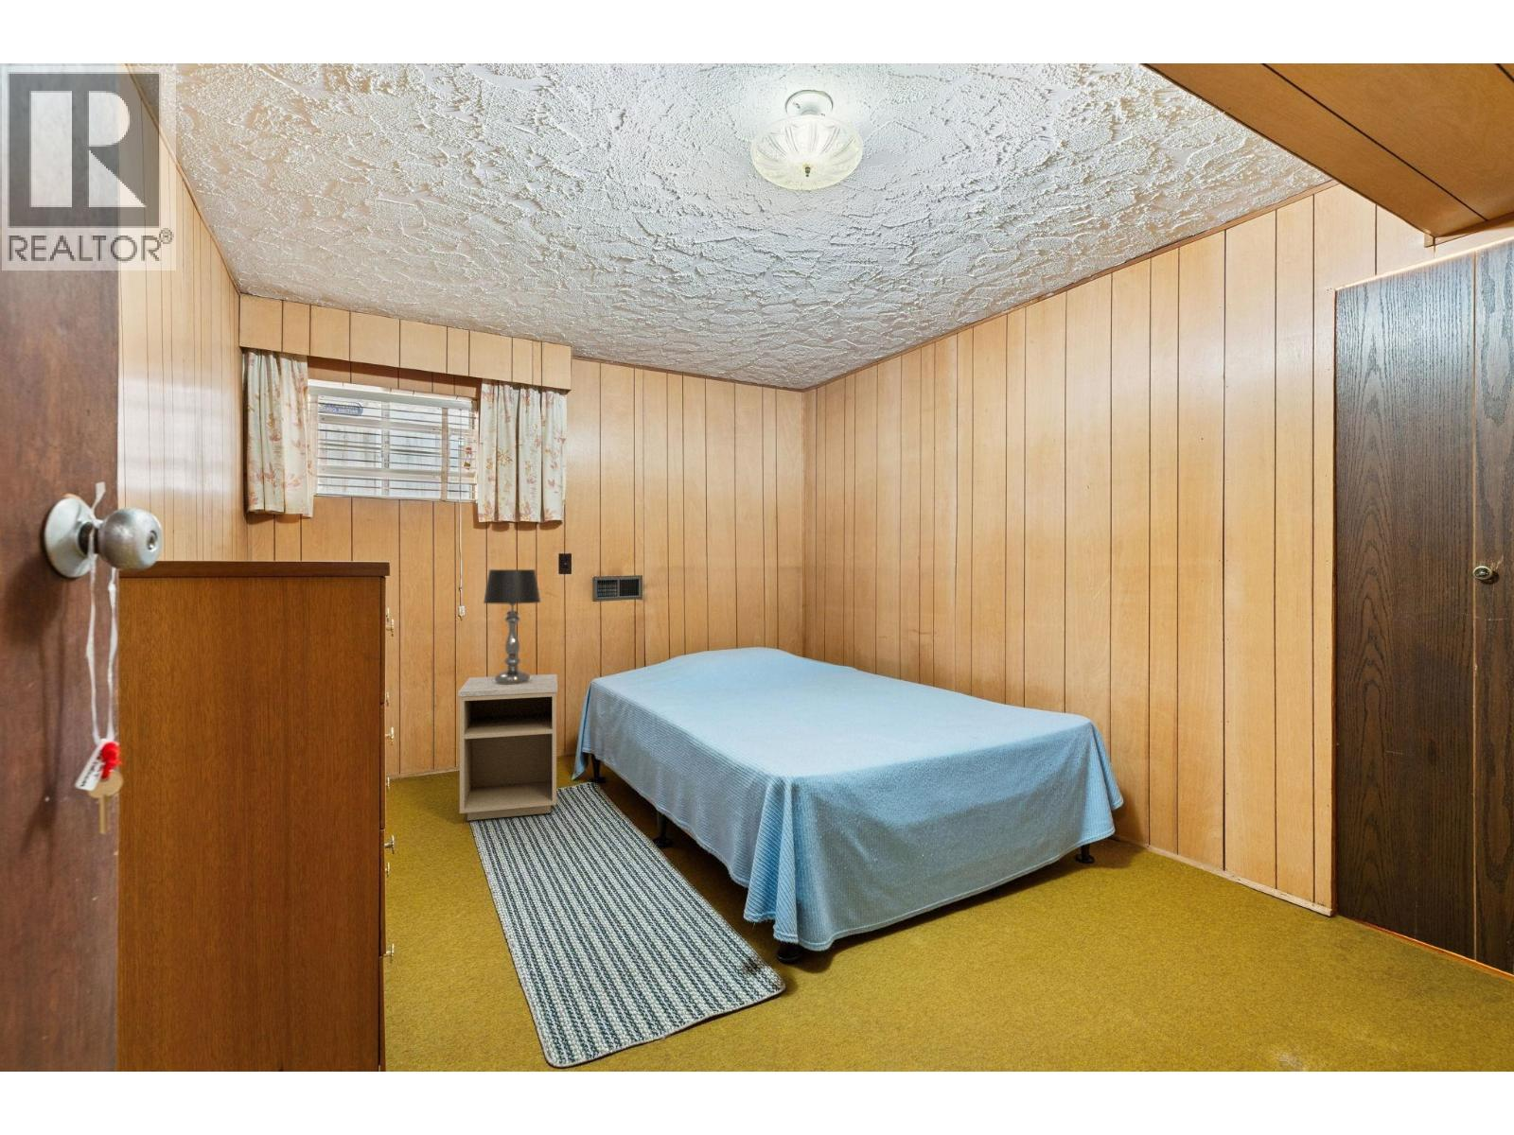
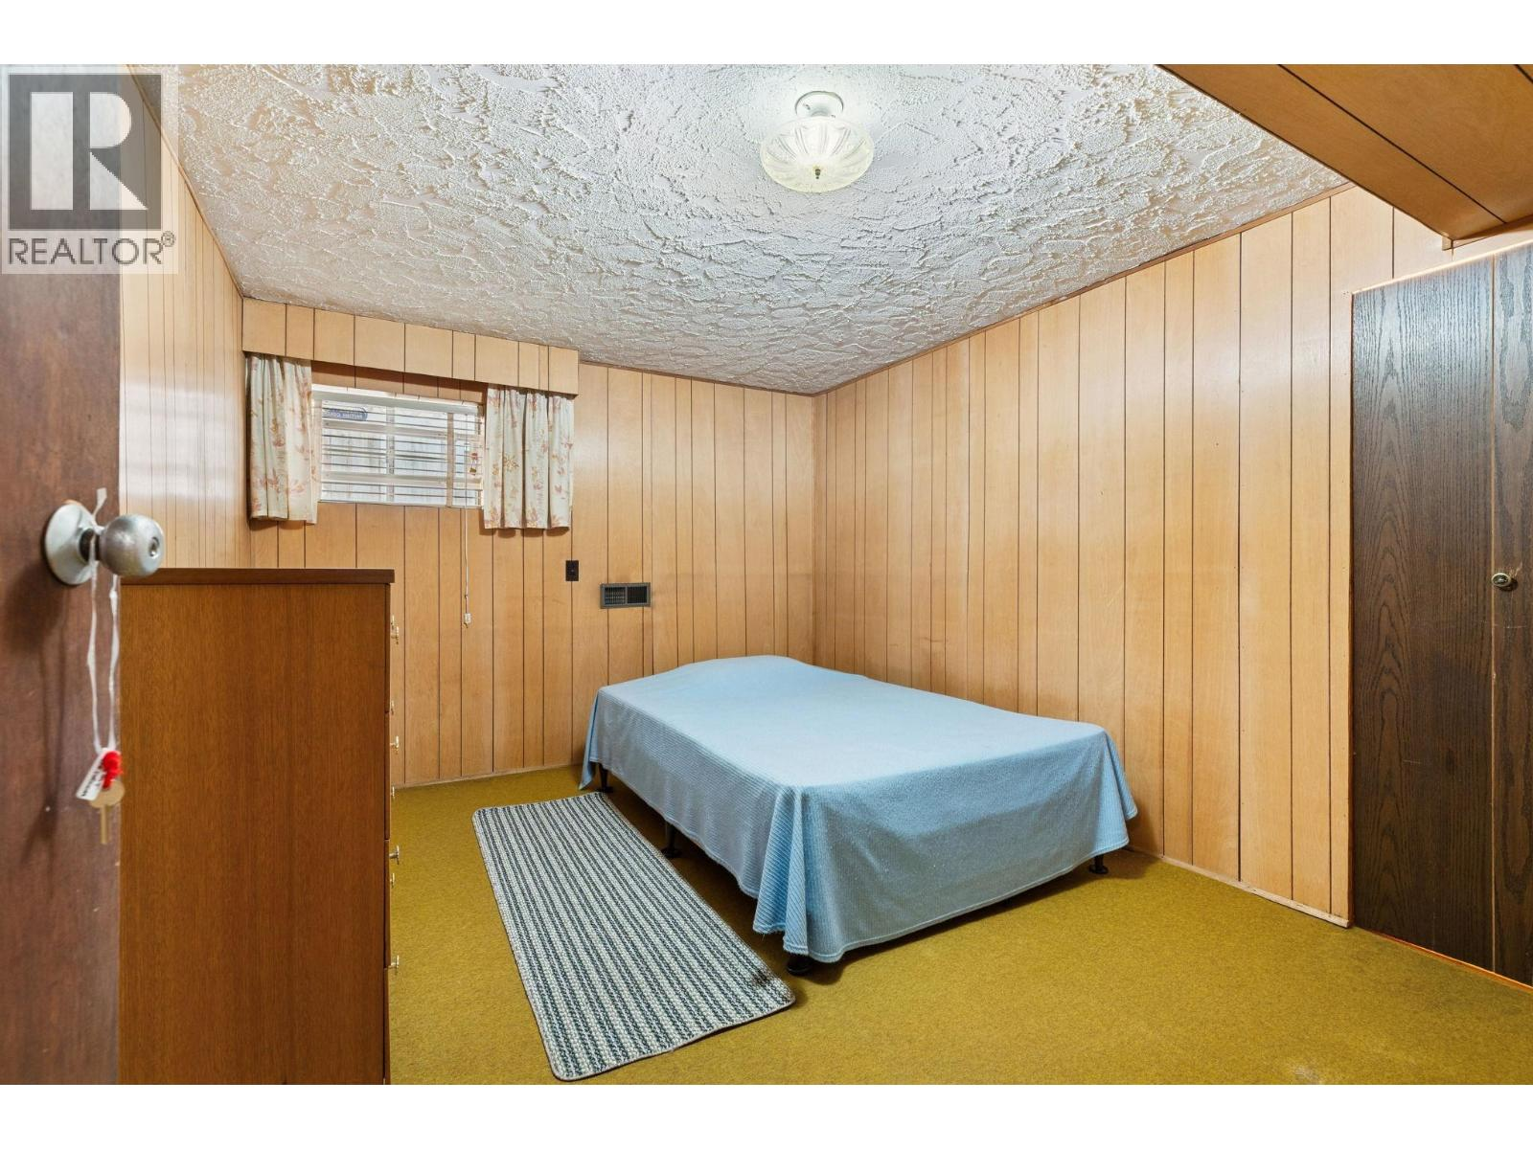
- table lamp [483,569,542,684]
- nightstand [457,674,558,821]
